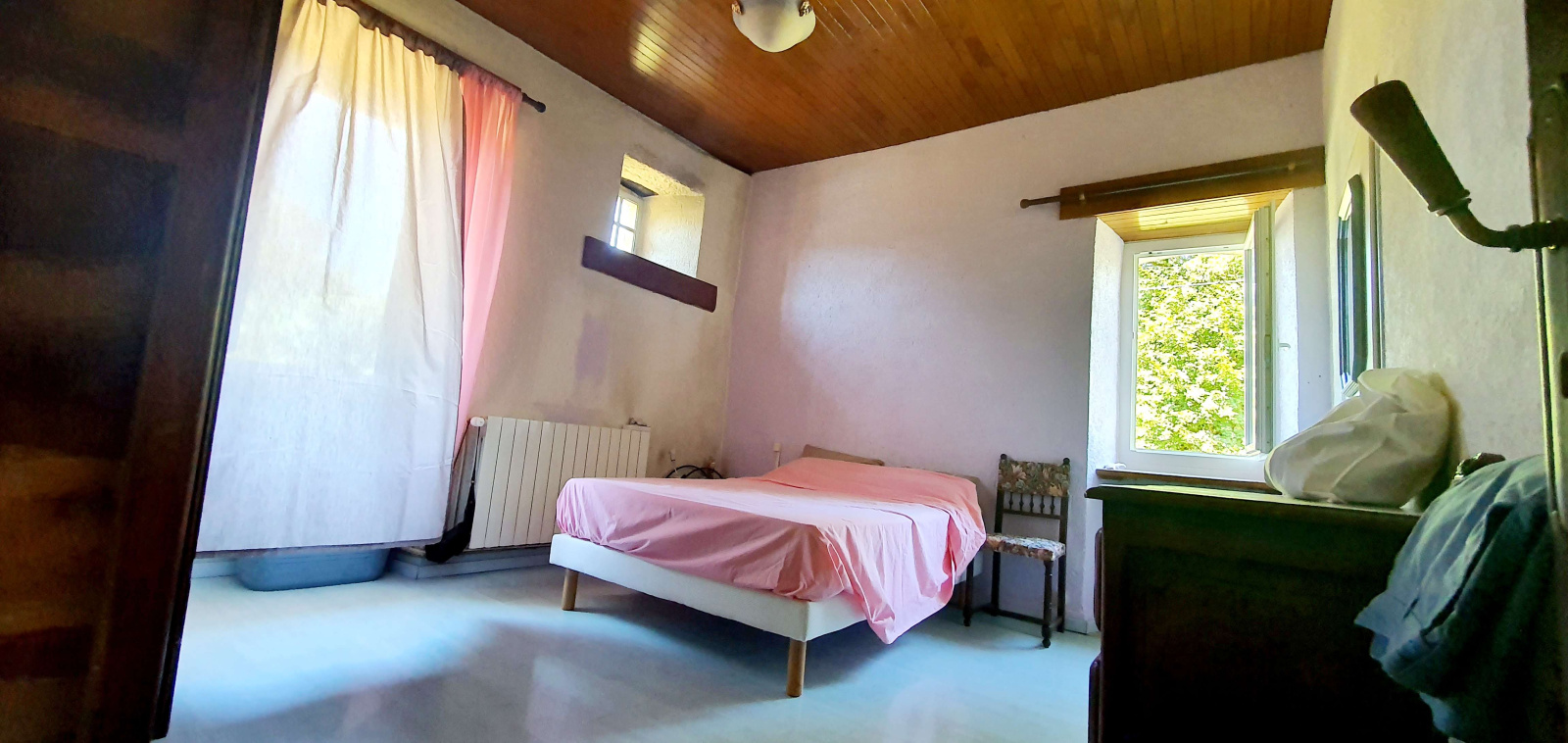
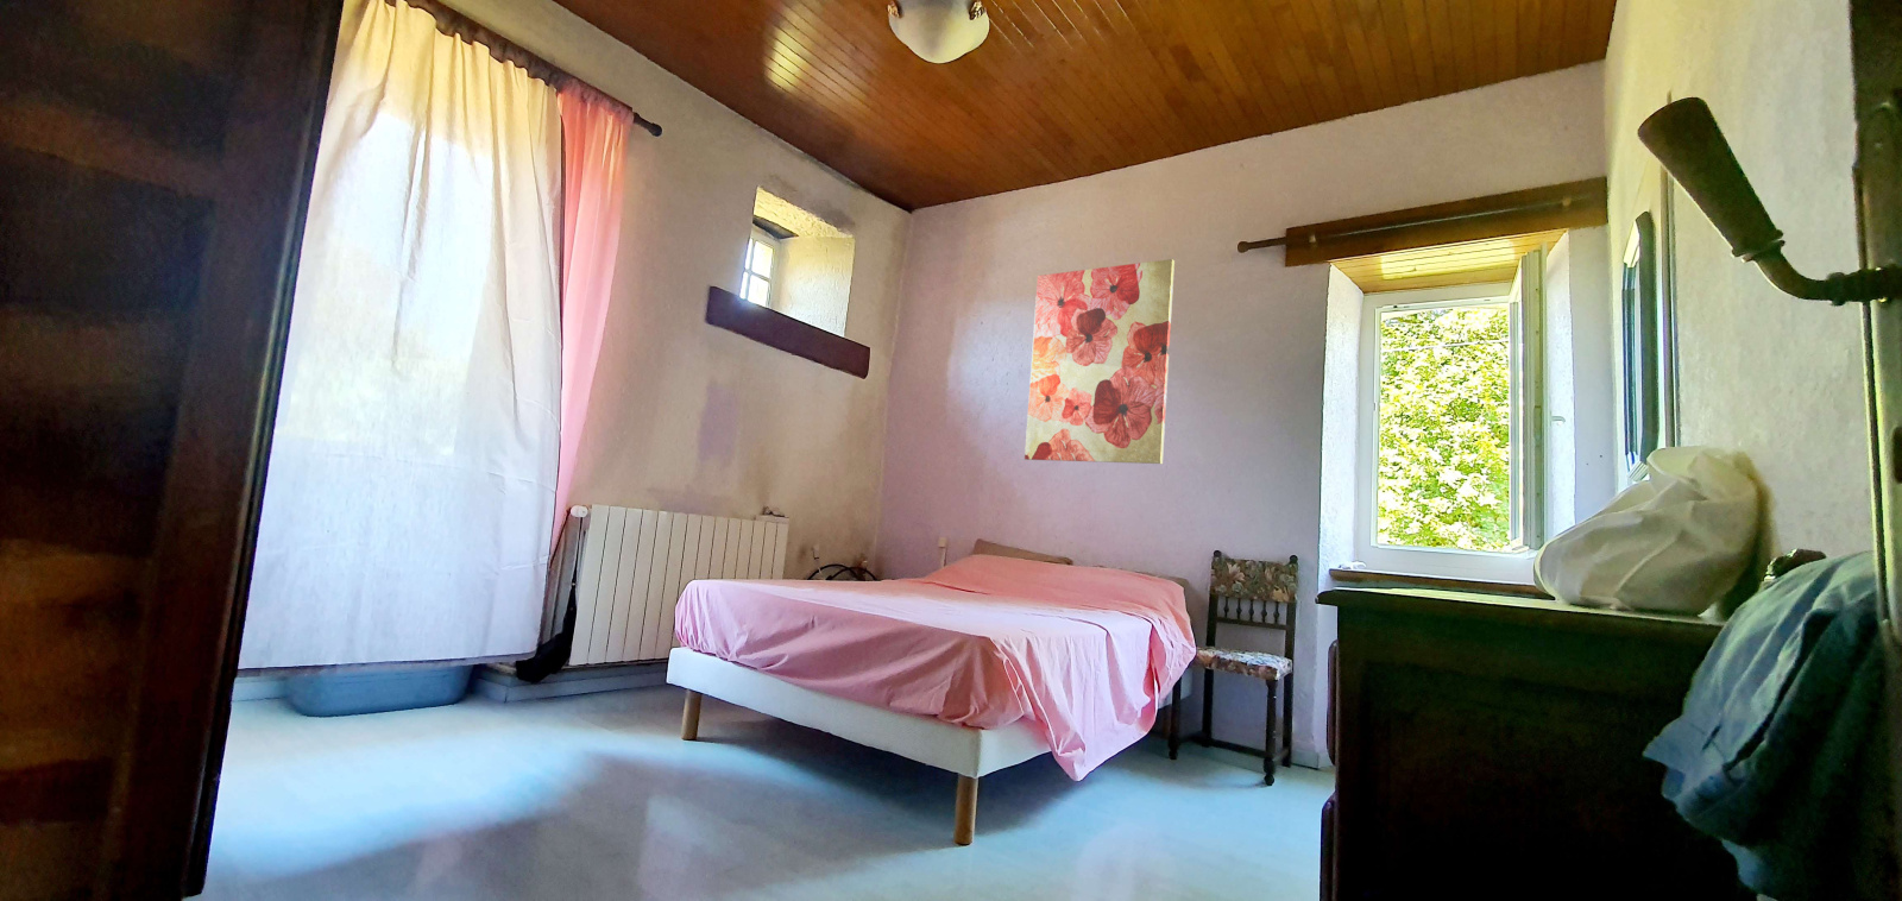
+ wall art [1024,258,1175,464]
